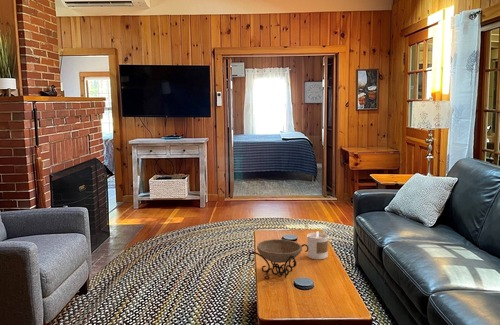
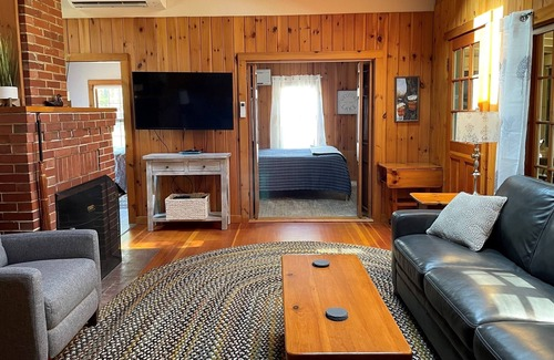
- candle [306,230,329,260]
- decorative bowl [247,238,309,279]
